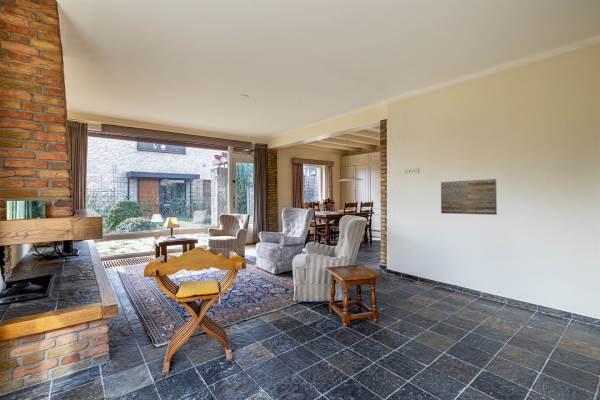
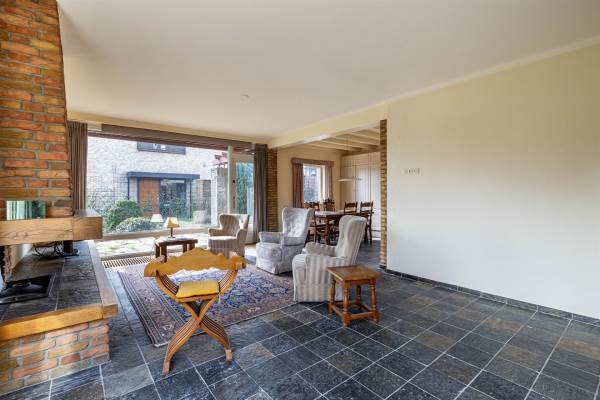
- wall art [440,178,498,216]
